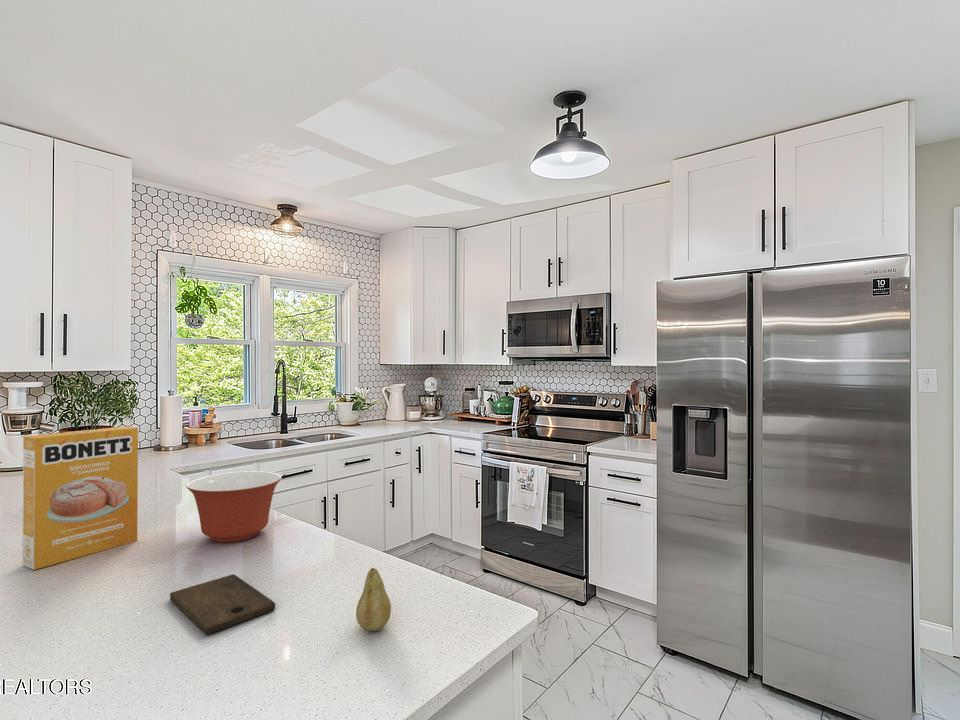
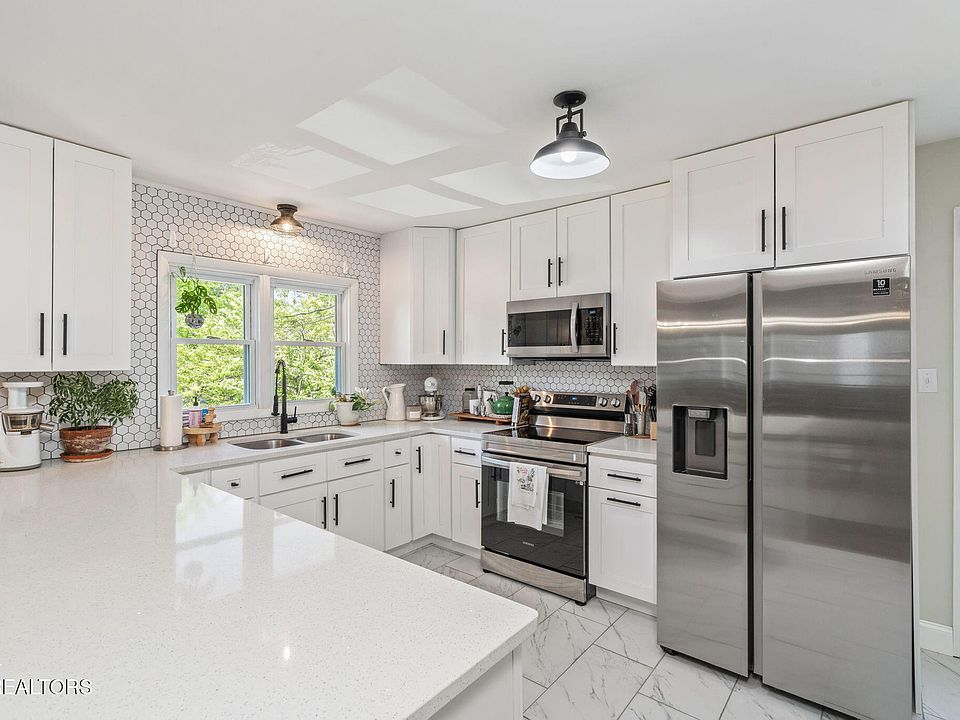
- cereal box [21,425,139,571]
- fruit [355,567,392,632]
- mixing bowl [185,470,283,543]
- cutting board [169,574,276,635]
